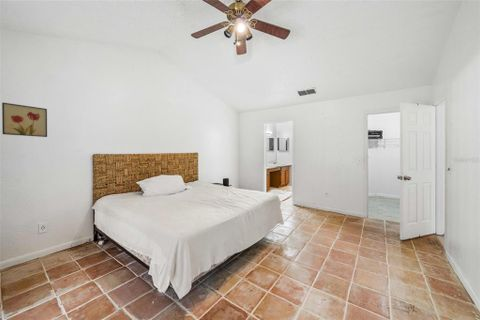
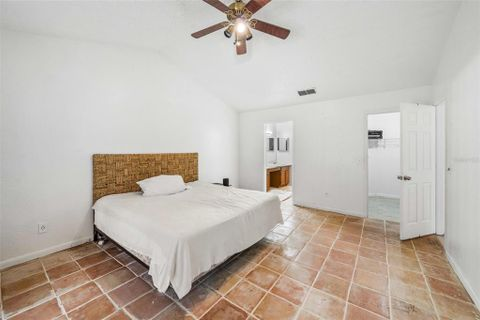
- wall art [1,101,48,138]
